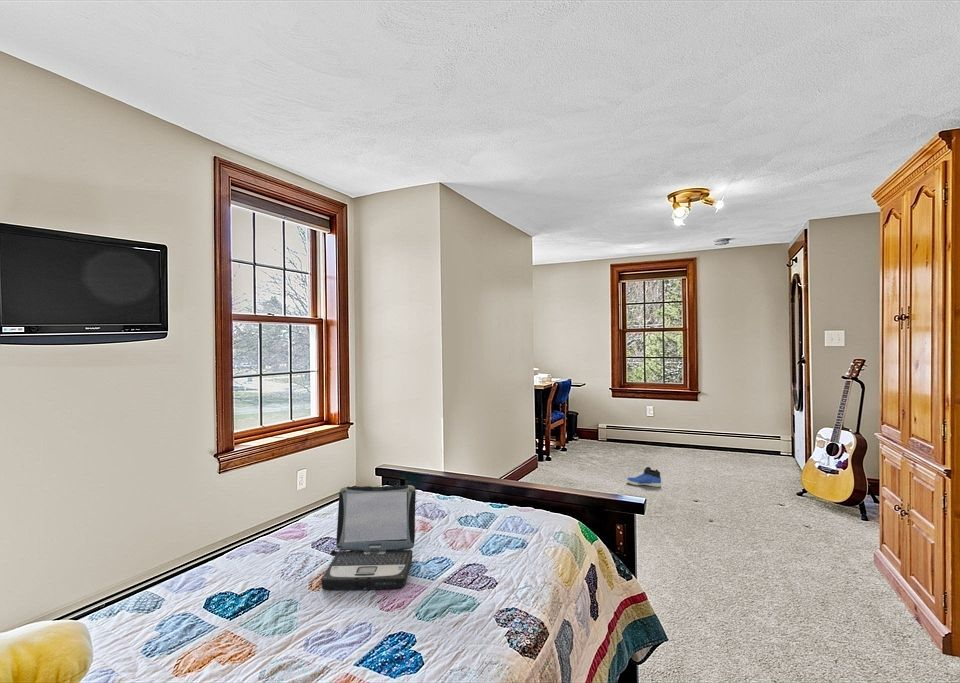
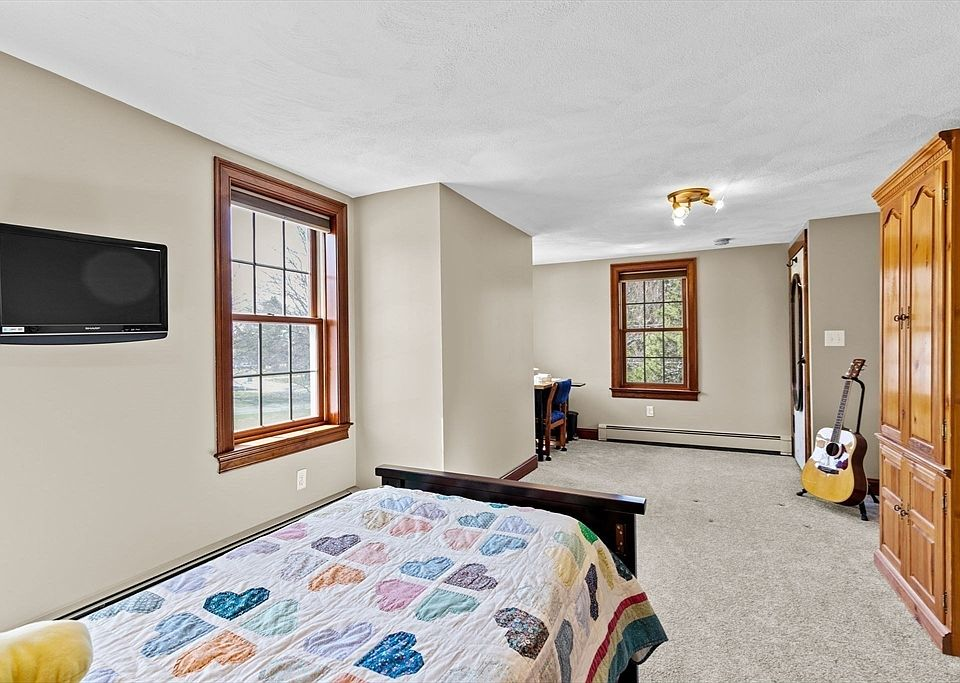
- laptop [320,484,417,591]
- sneaker [625,466,662,488]
